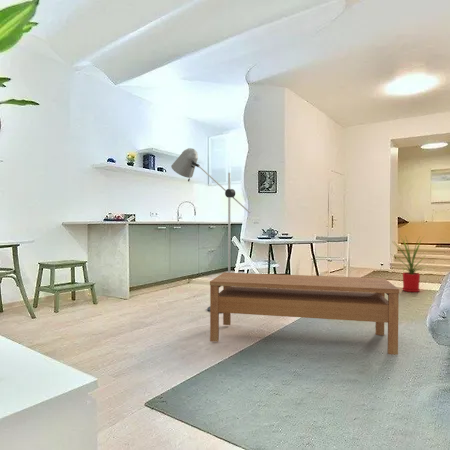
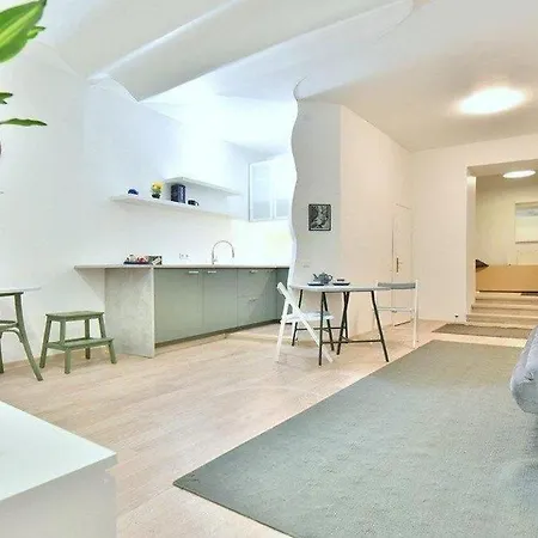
- house plant [391,233,433,293]
- coffee table [209,272,400,356]
- floor lamp [170,147,251,314]
